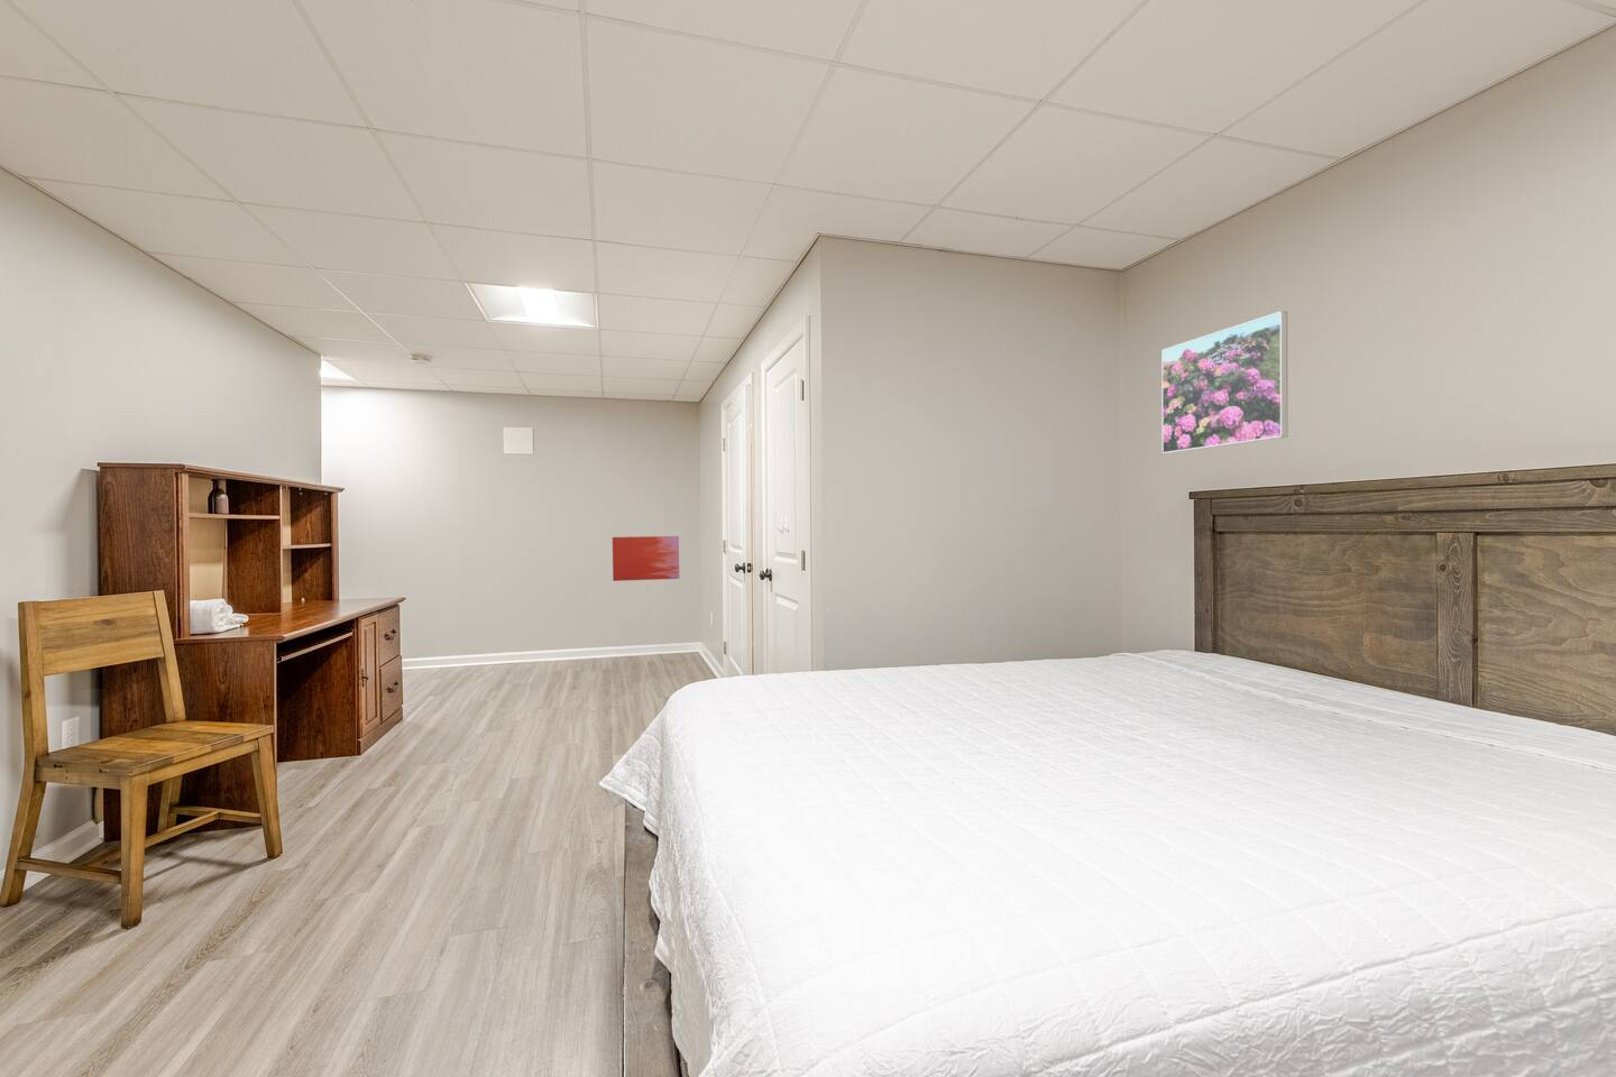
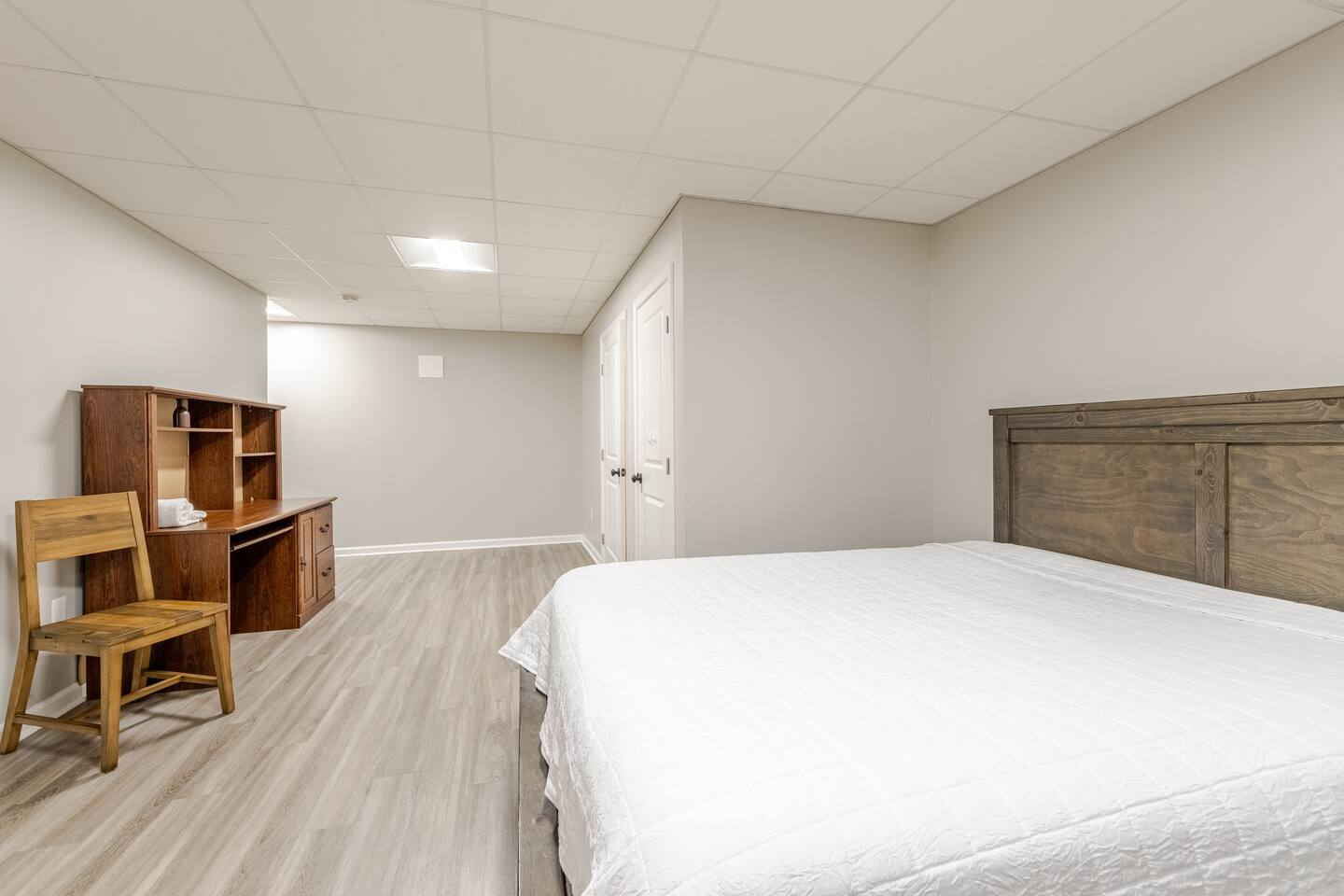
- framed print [1160,310,1289,454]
- wall art [612,535,681,582]
